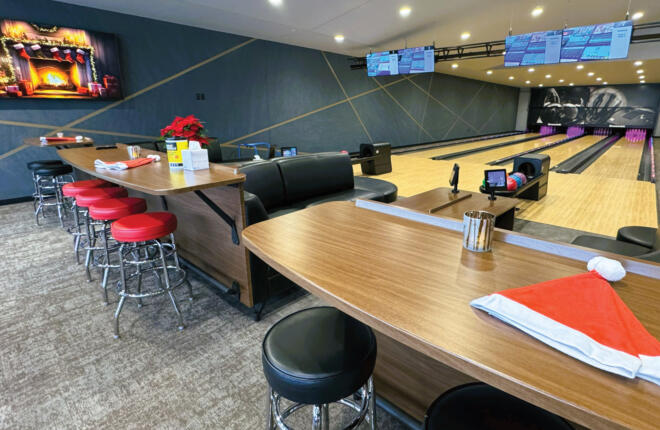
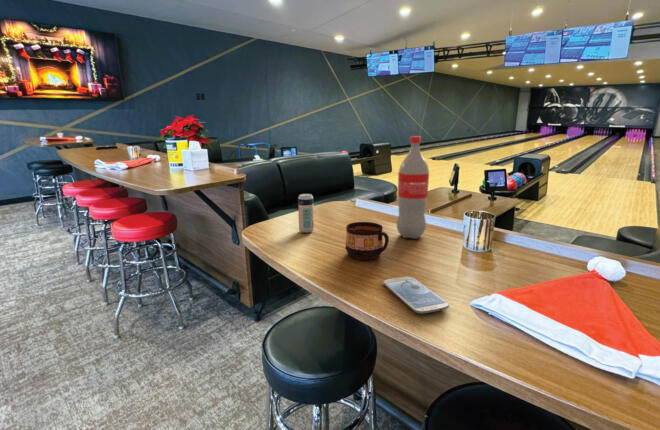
+ pop [395,135,430,240]
+ cup [345,221,390,260]
+ beer can [297,193,315,234]
+ smartphone [383,275,450,314]
